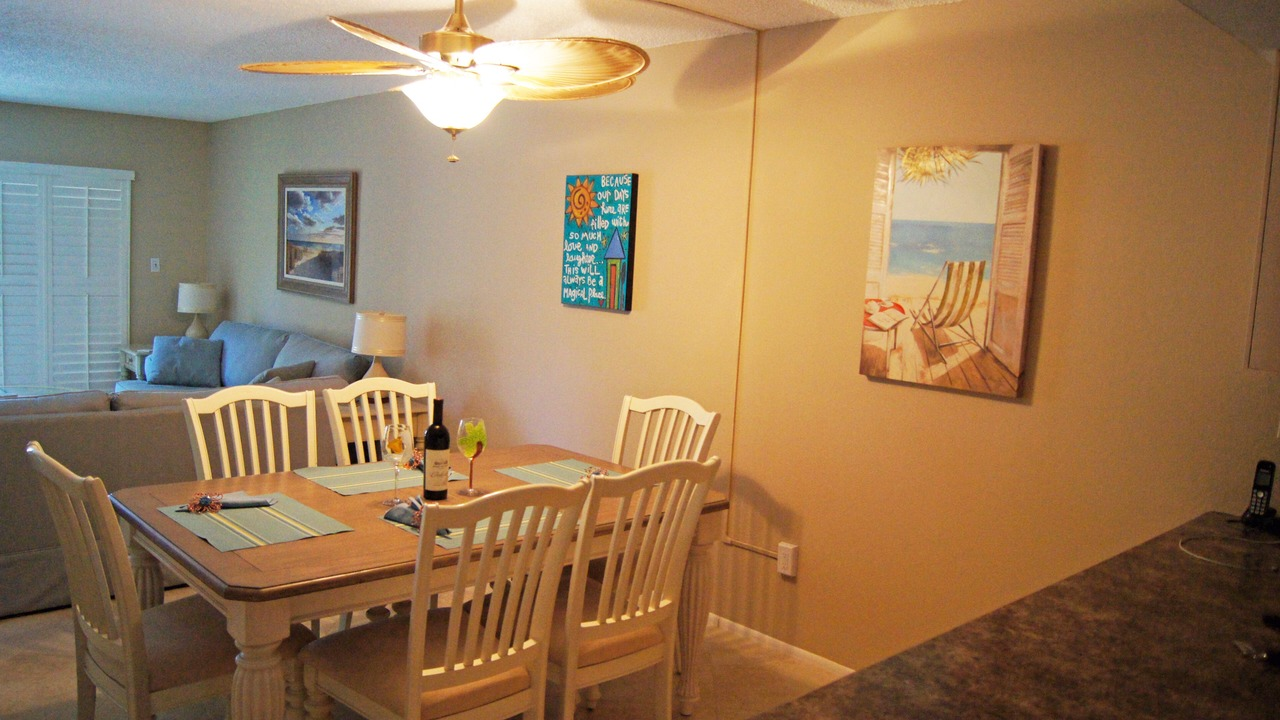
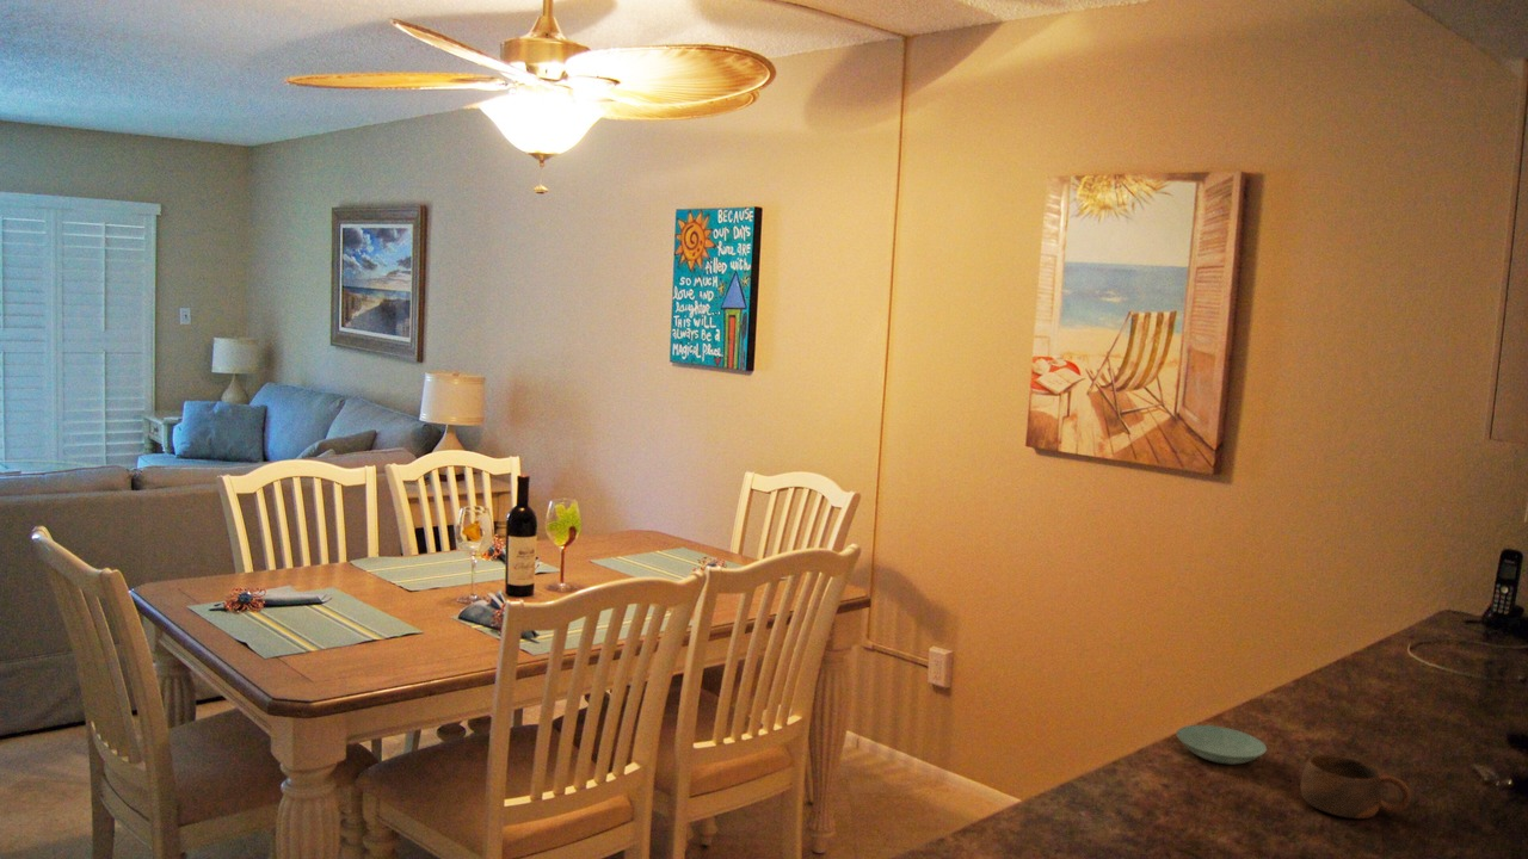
+ cup [1300,753,1412,820]
+ saucer [1175,724,1268,766]
